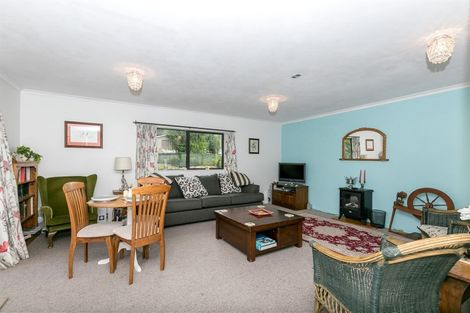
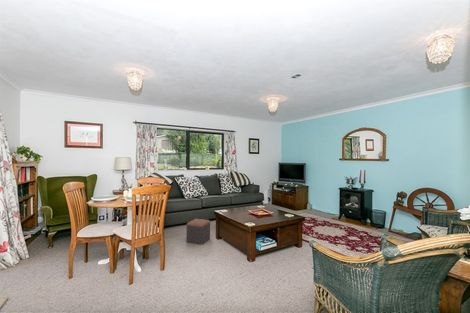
+ footstool [185,218,211,246]
